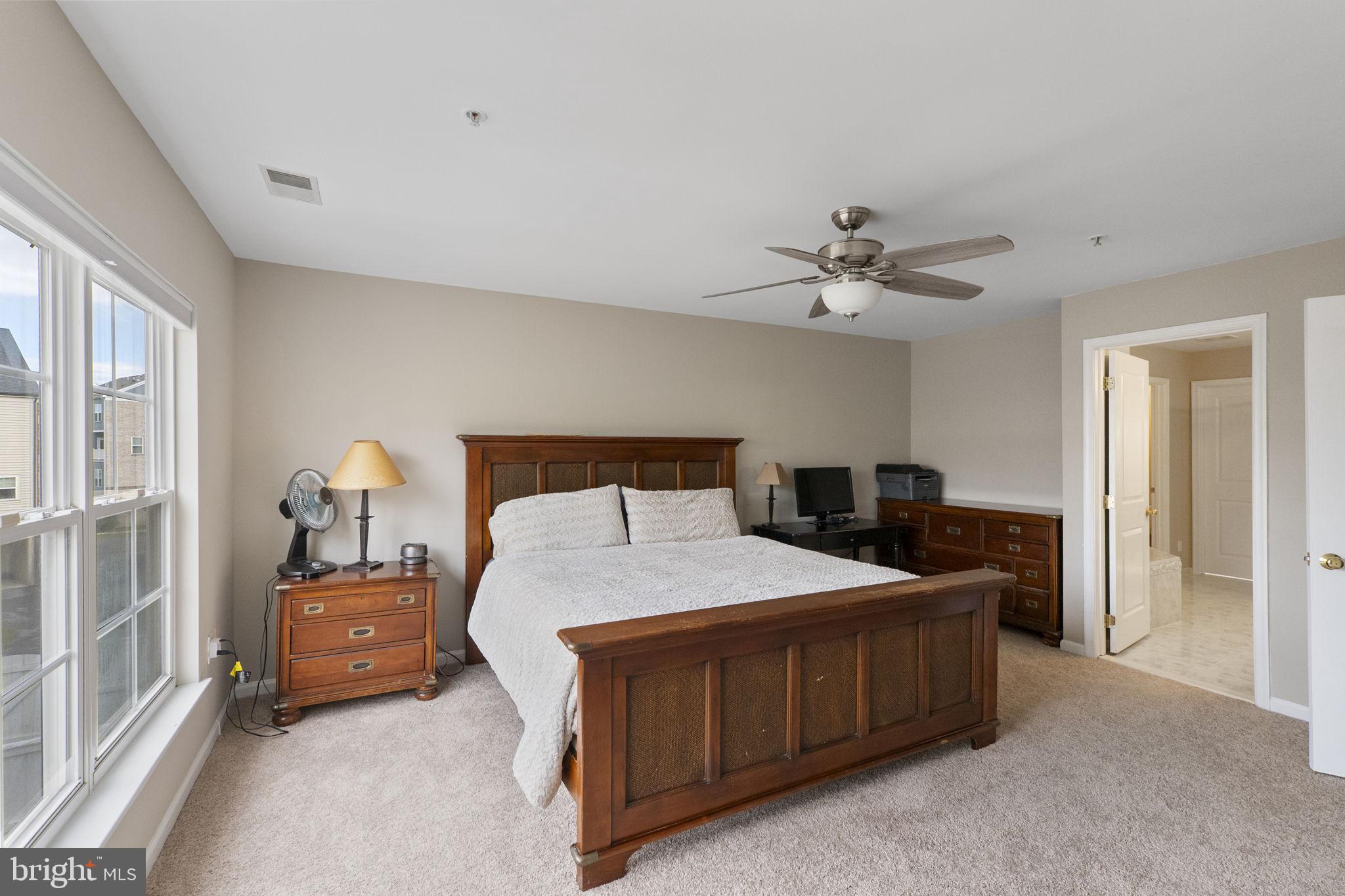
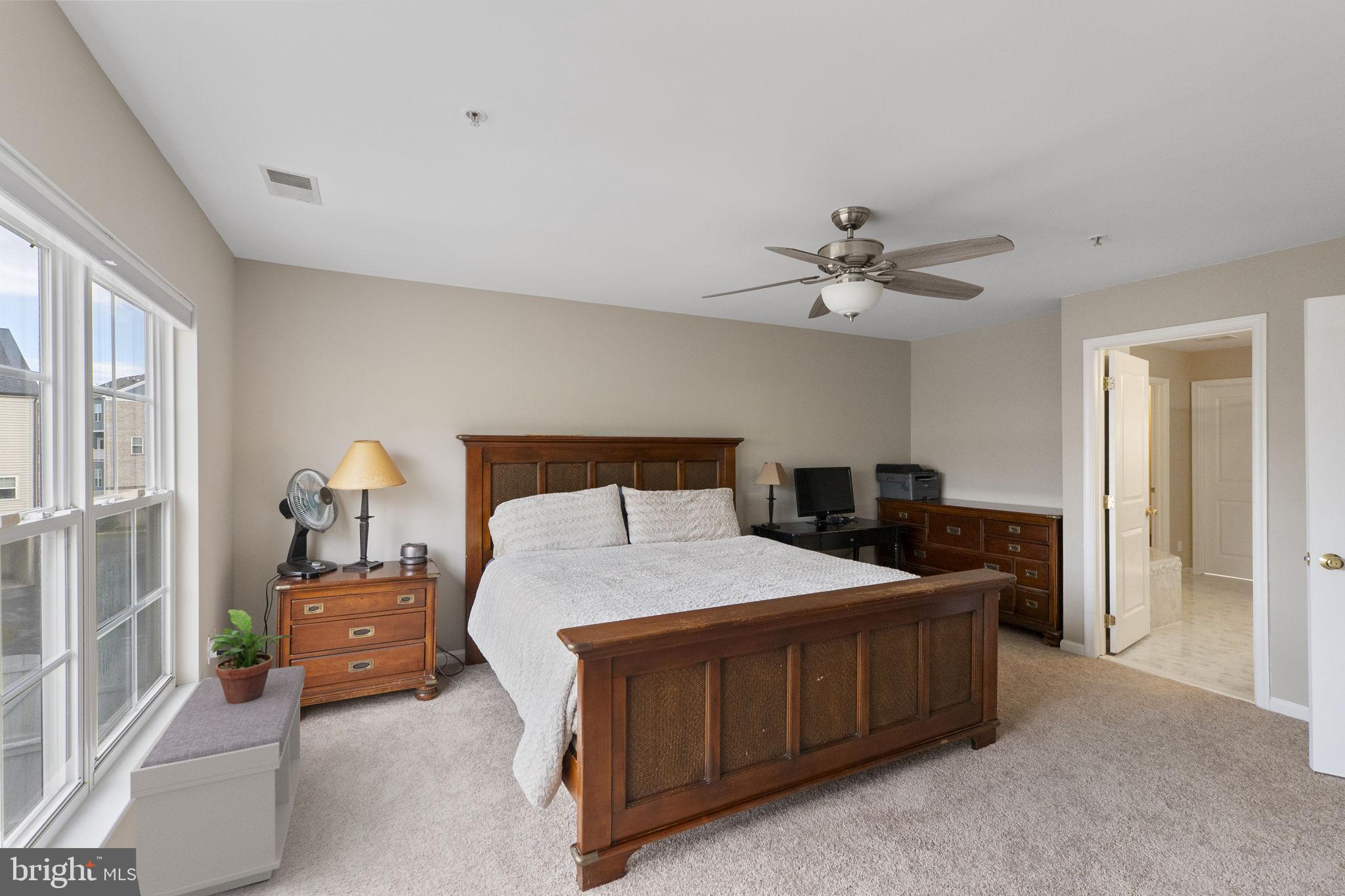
+ bench [130,665,306,896]
+ potted plant [209,608,293,704]
